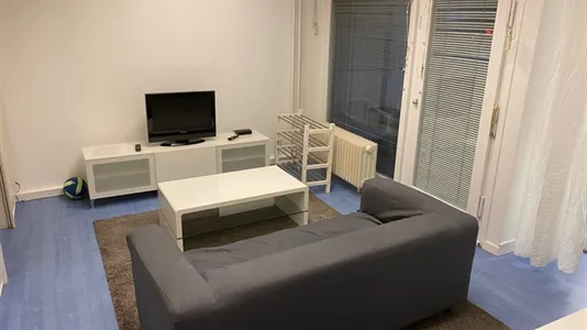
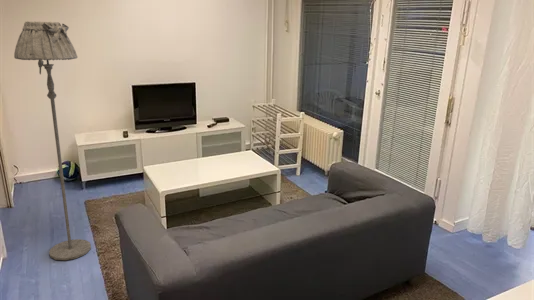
+ floor lamp [13,20,92,261]
